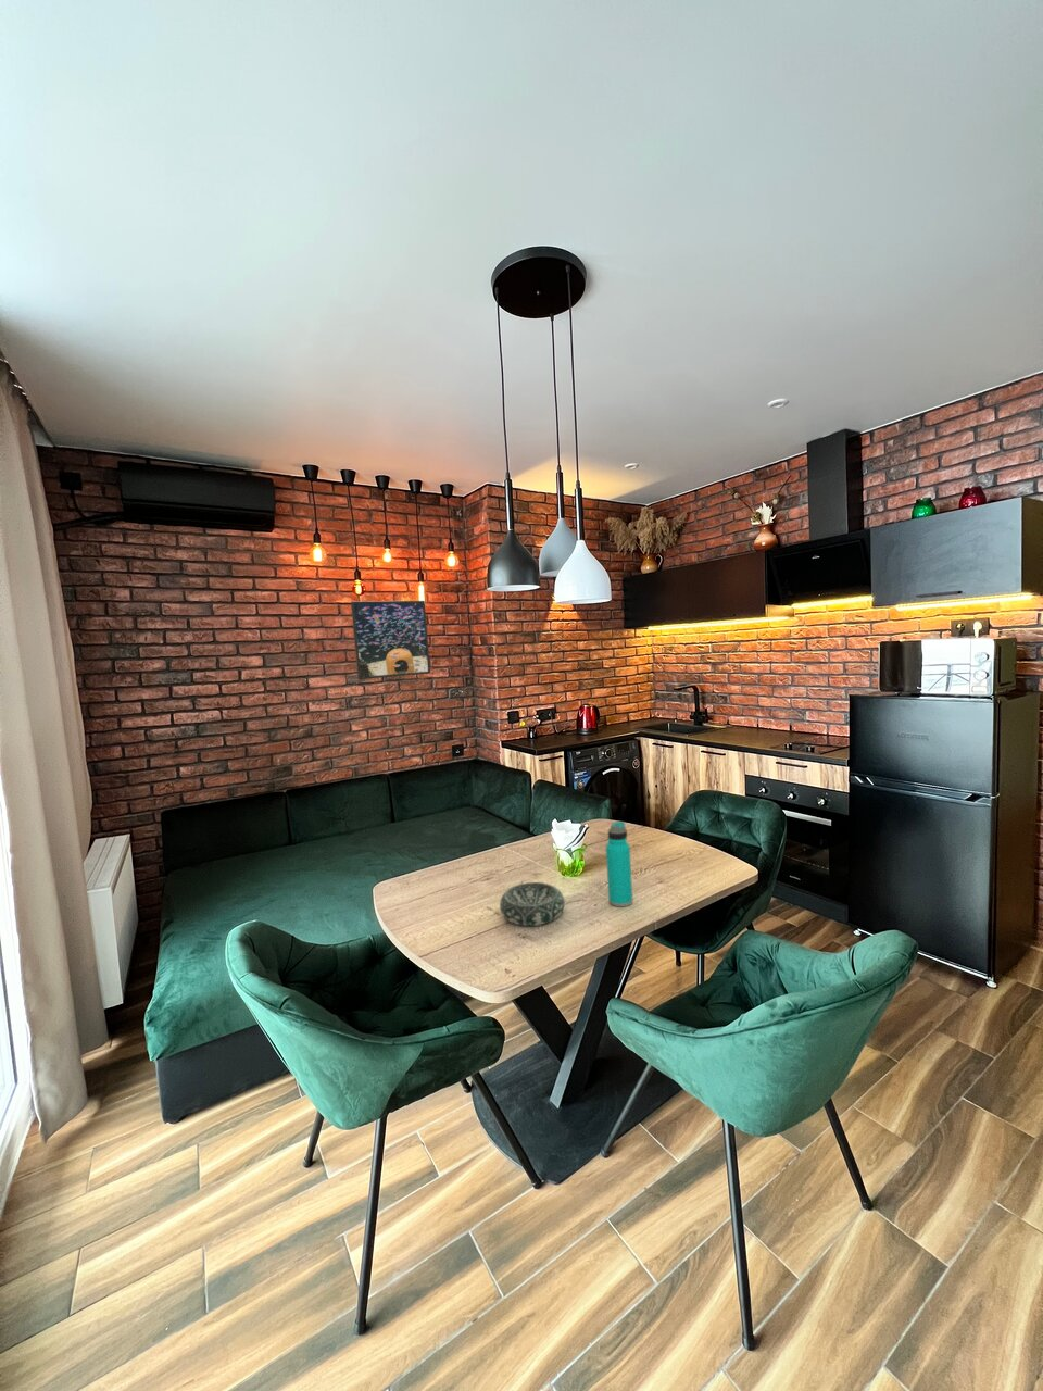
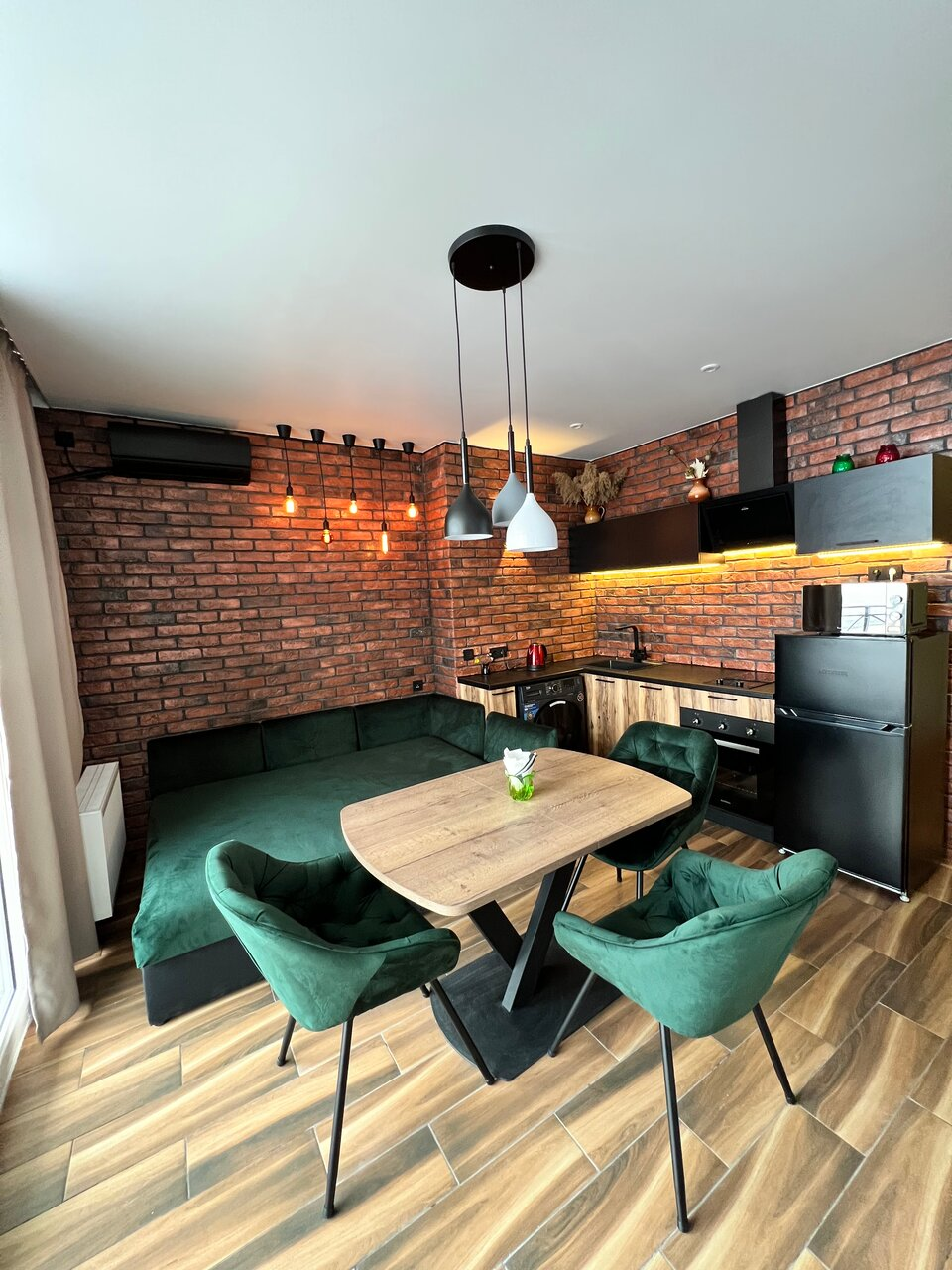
- decorative bowl [498,882,566,927]
- water bottle [605,820,633,907]
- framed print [349,600,432,680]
